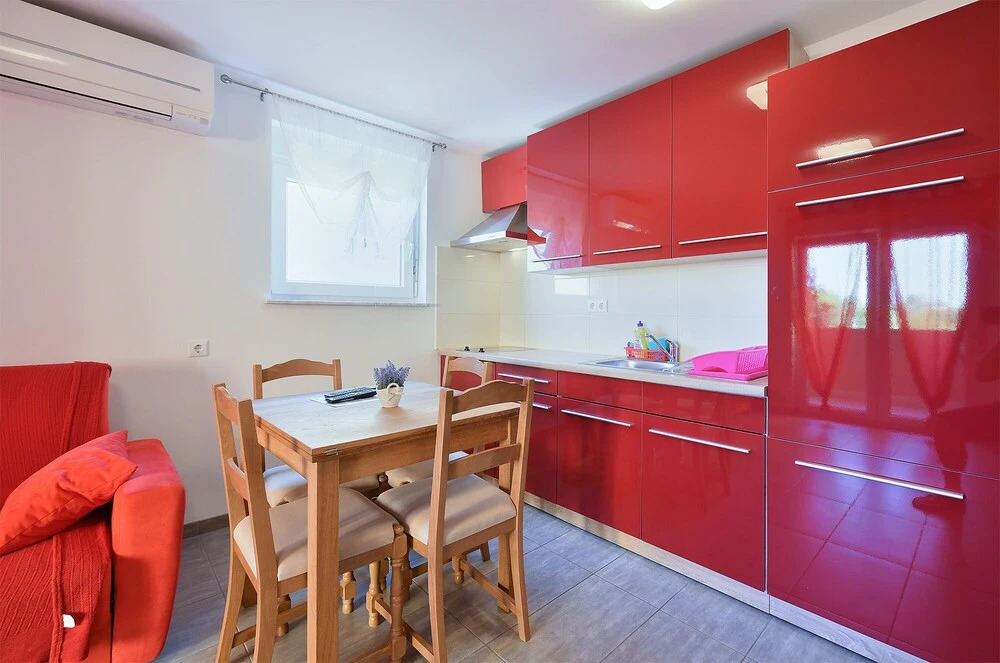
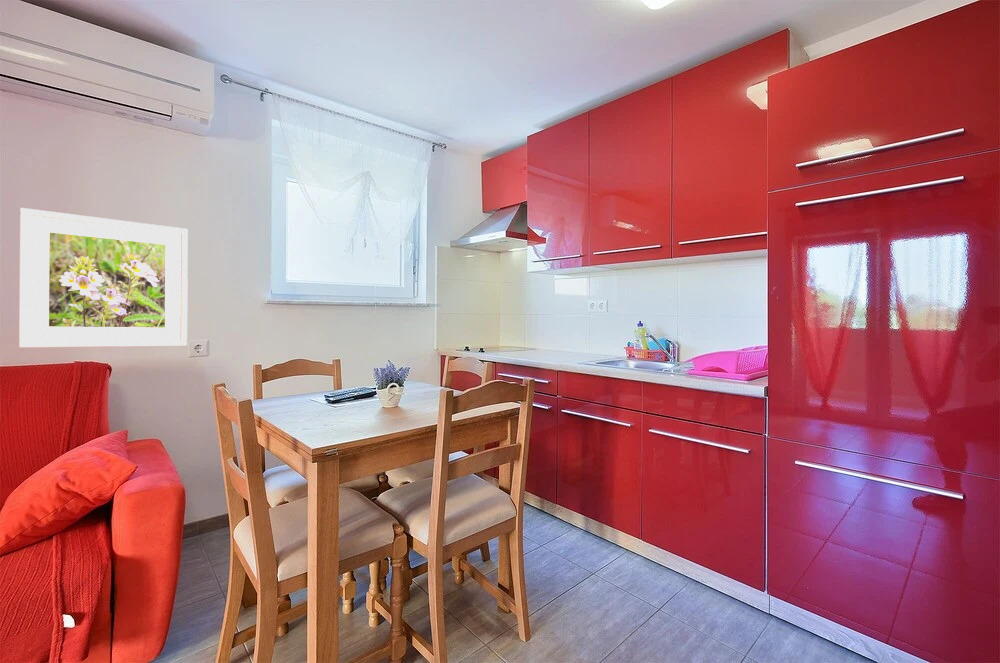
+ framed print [18,207,189,349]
